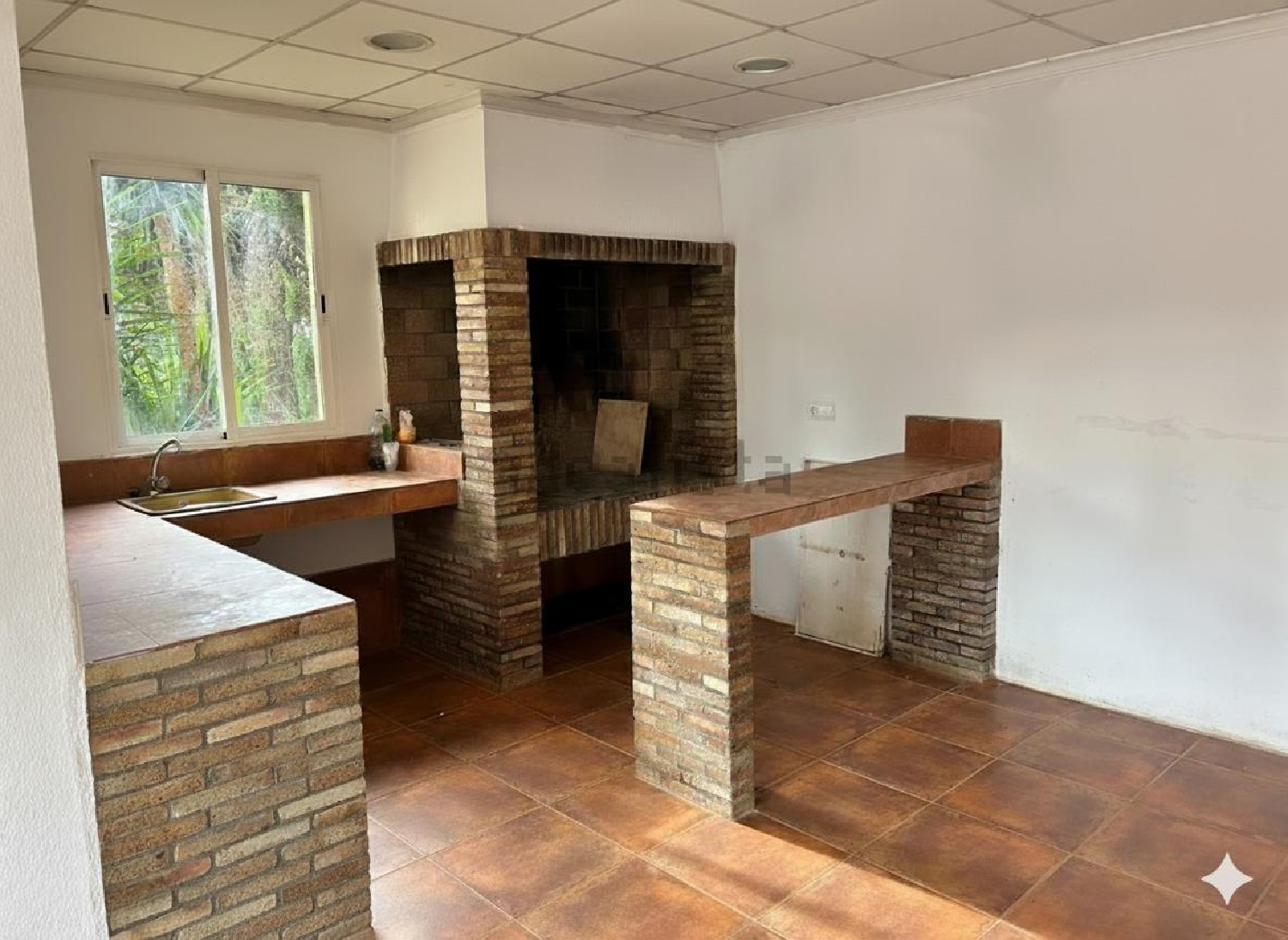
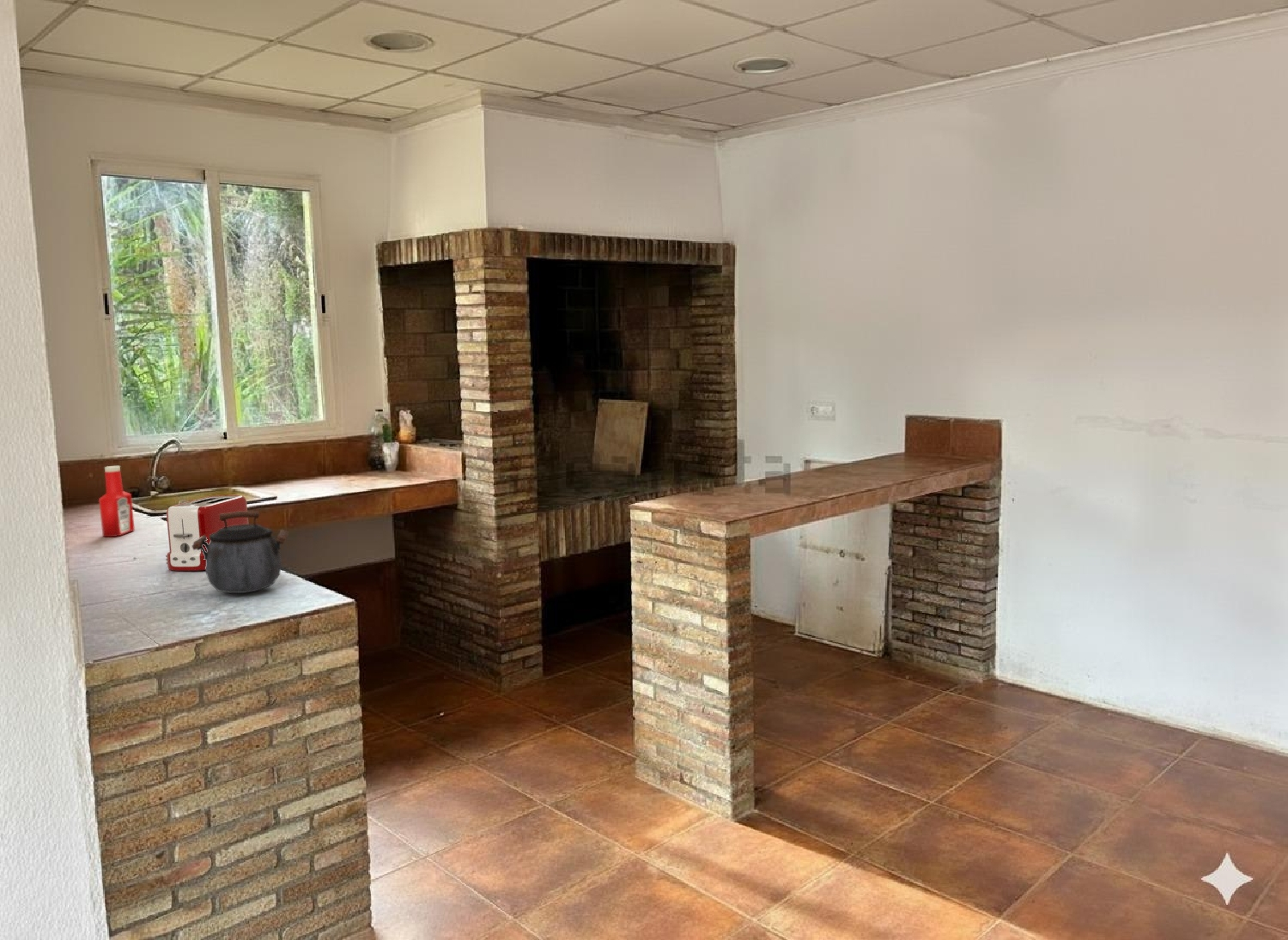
+ kettle [191,510,289,594]
+ soap bottle [98,465,136,537]
+ toaster [165,494,249,572]
